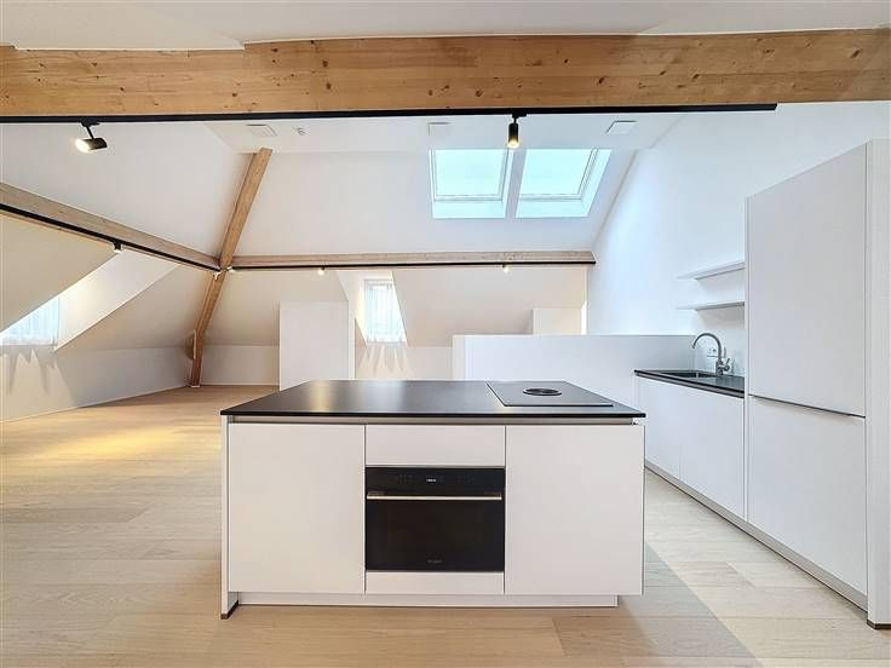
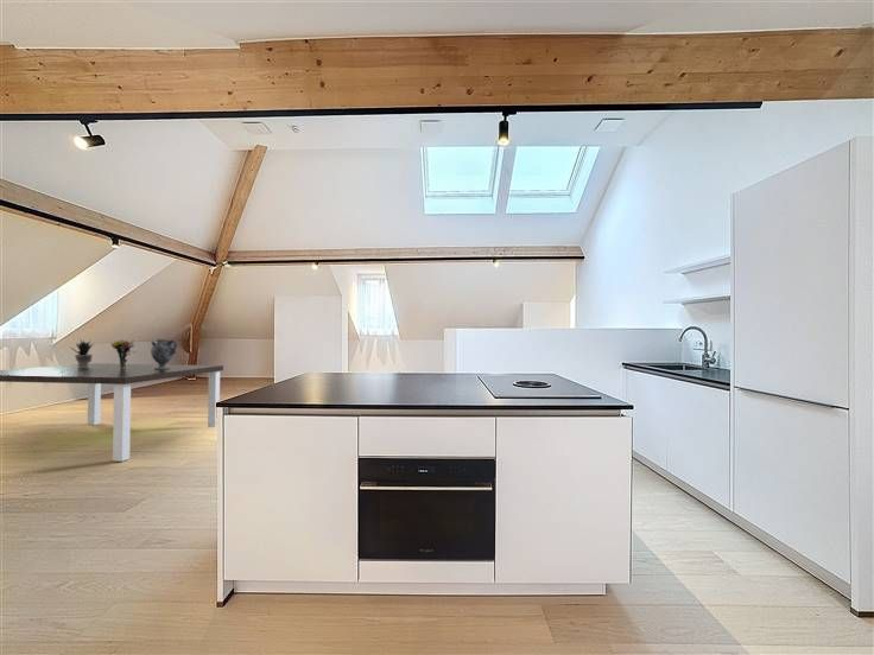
+ potted plant [68,337,95,368]
+ bouquet [110,338,135,369]
+ ceramic jug [150,338,178,369]
+ dining table [0,362,224,463]
